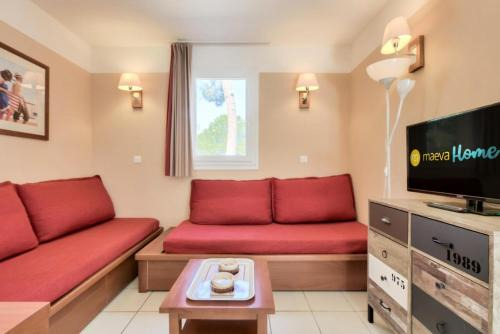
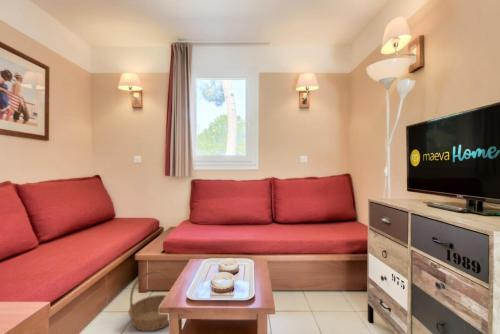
+ basket [128,270,175,332]
